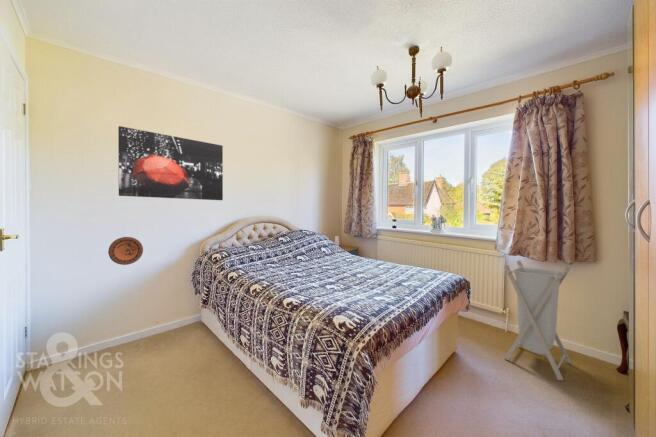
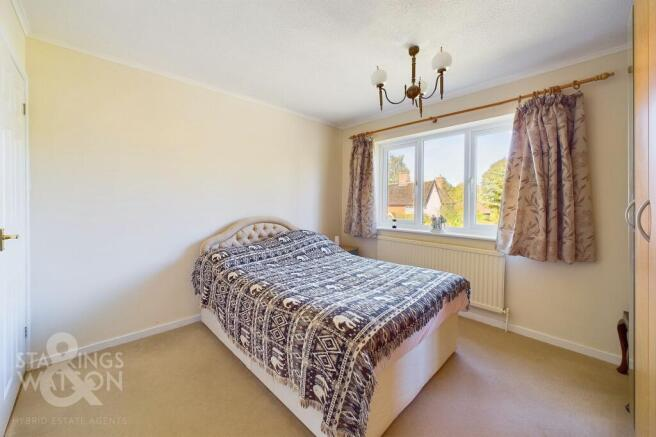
- decorative plate [107,236,144,266]
- laundry hamper [503,259,572,381]
- wall art [117,125,224,201]
